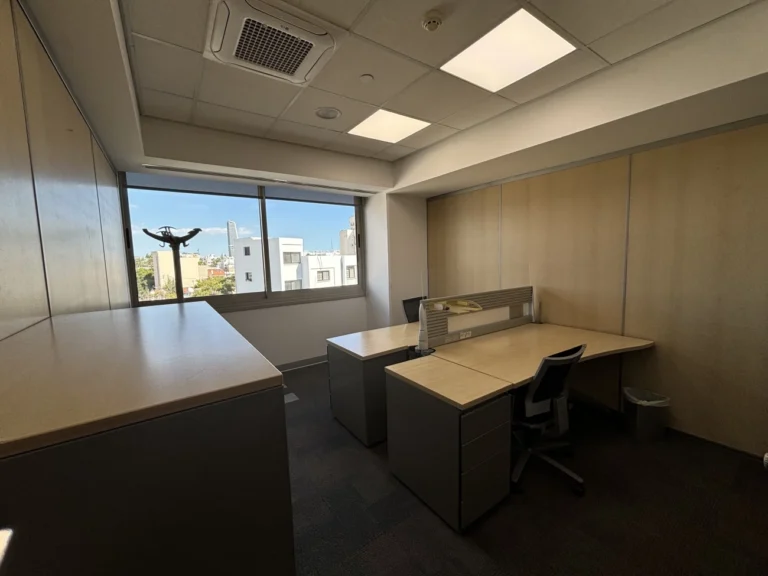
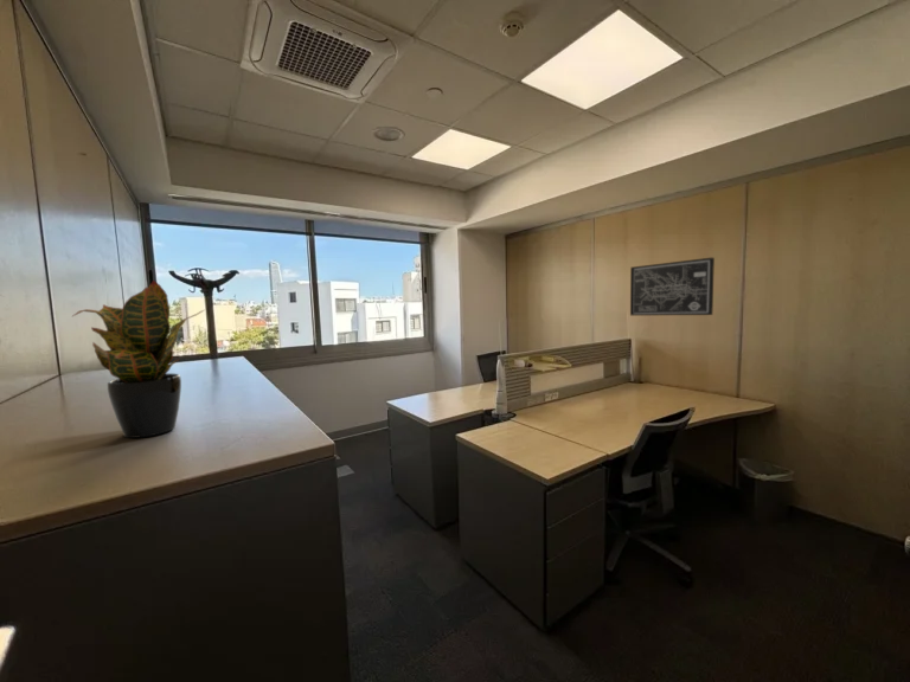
+ wall art [629,257,716,316]
+ potted plant [72,279,205,439]
